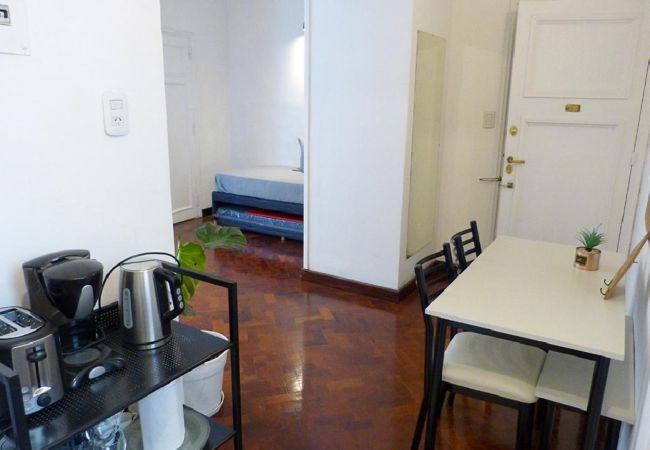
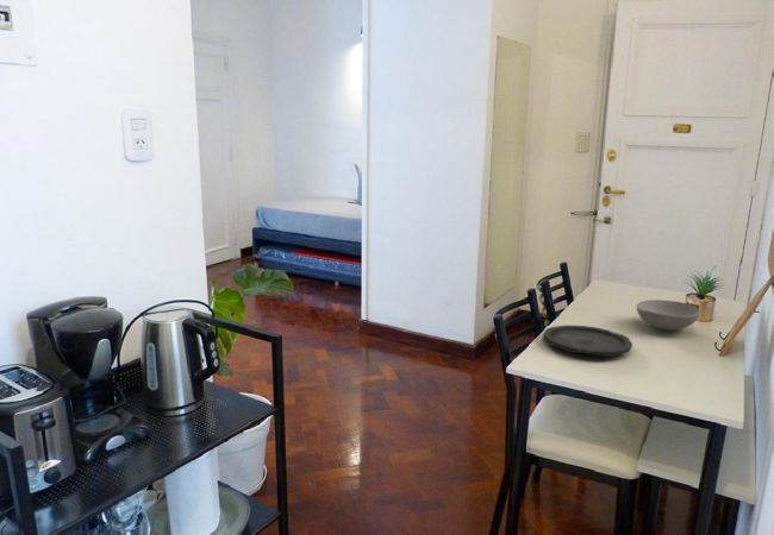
+ bowl [636,298,701,332]
+ plate [542,325,633,358]
